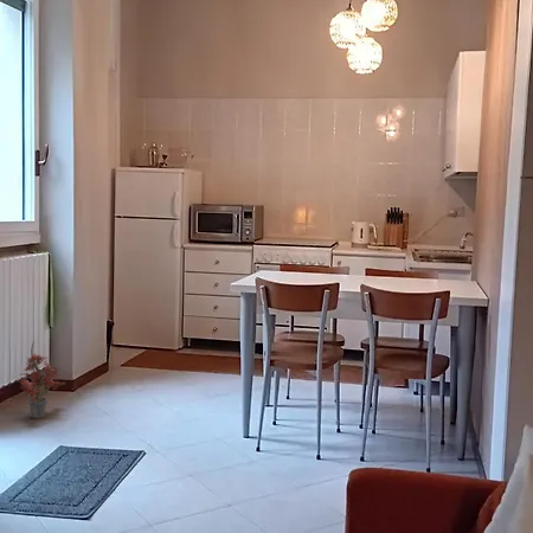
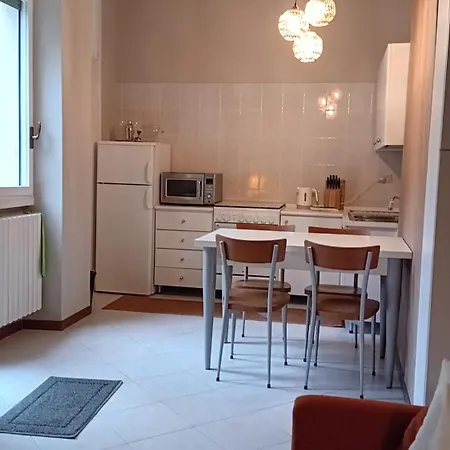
- potted plant [17,341,68,419]
